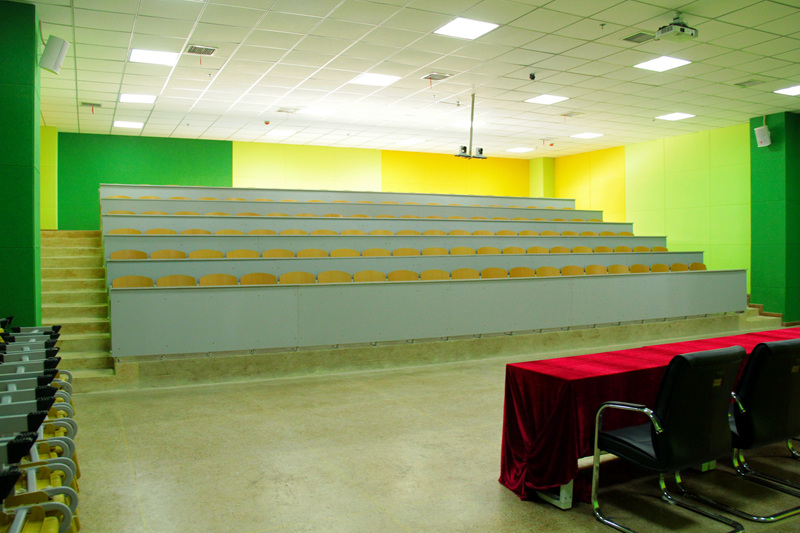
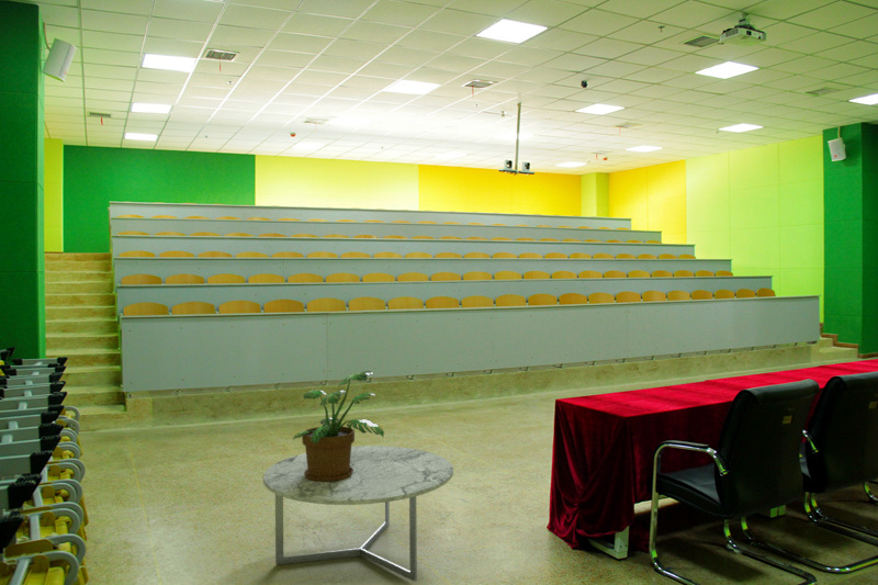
+ potted plant [292,370,385,482]
+ coffee table [262,445,454,583]
